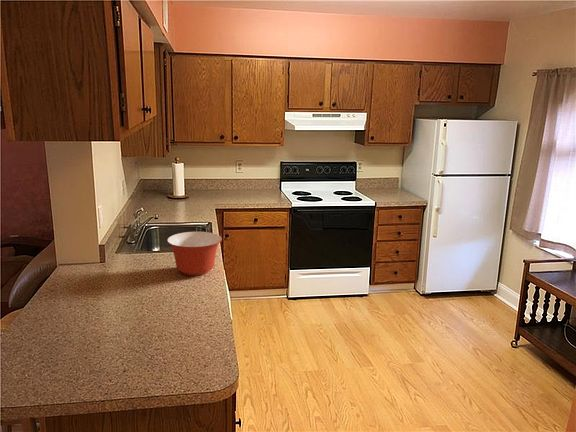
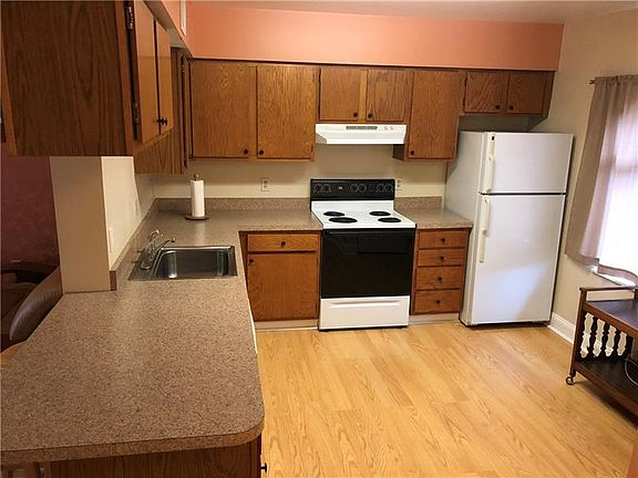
- mixing bowl [166,231,223,277]
